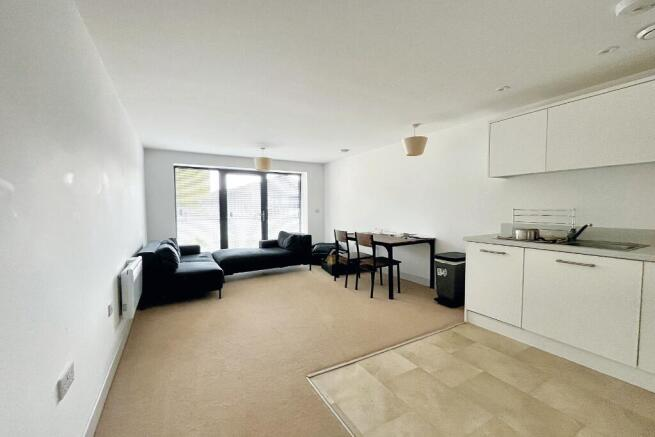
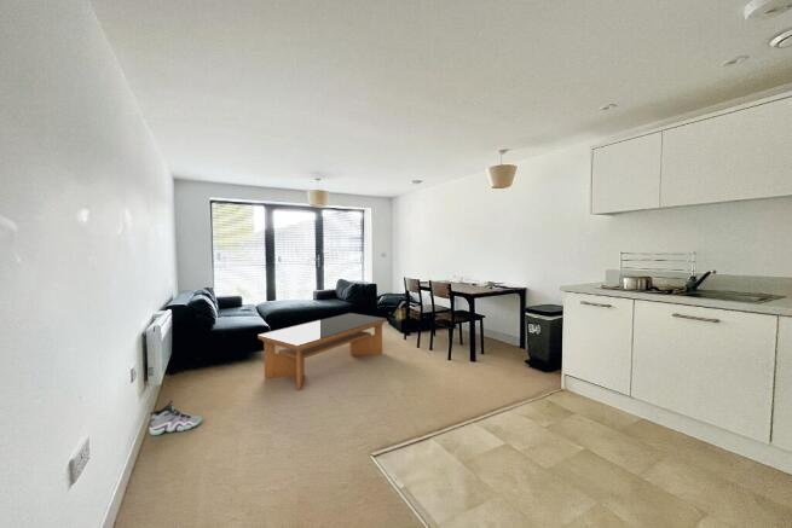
+ sneaker [148,399,203,436]
+ coffee table [256,312,388,391]
